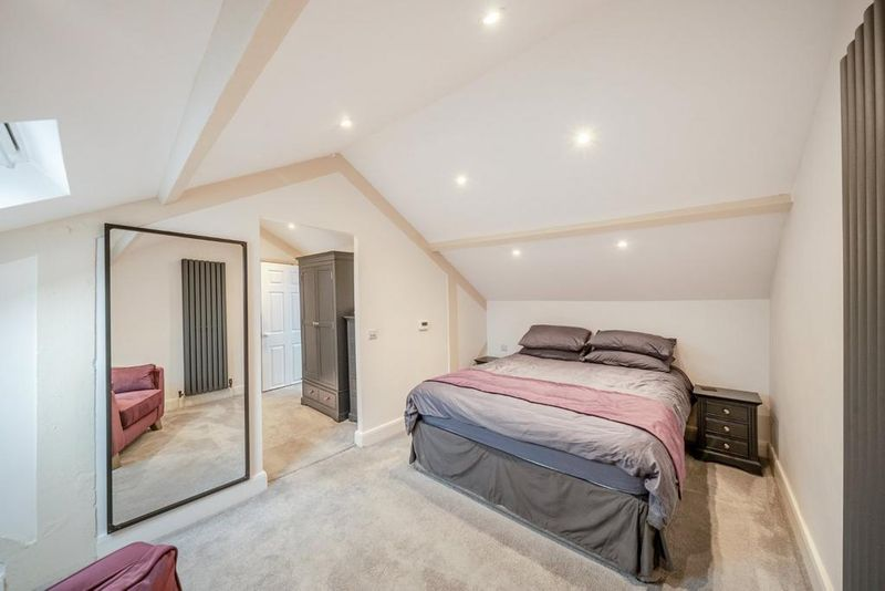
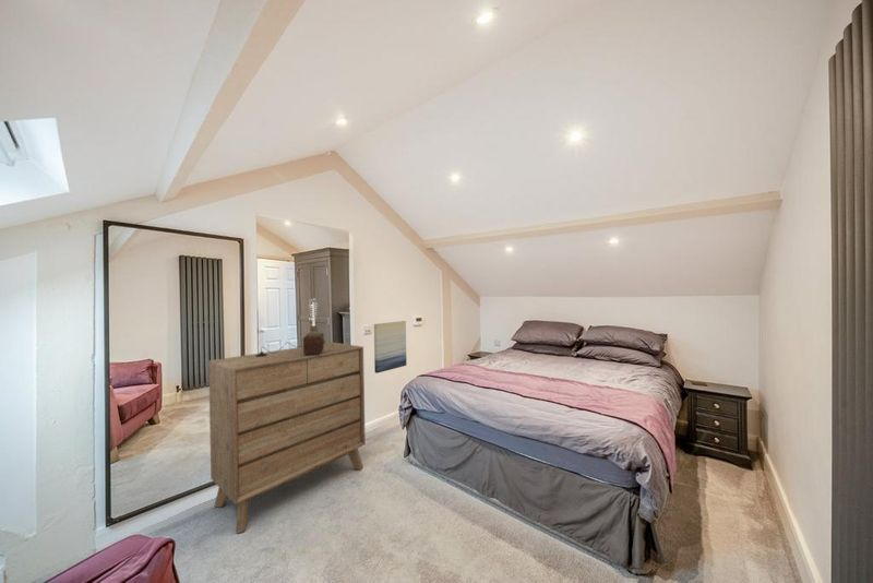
+ wall art [373,320,408,374]
+ table lamp [255,299,325,357]
+ dresser [207,342,367,535]
